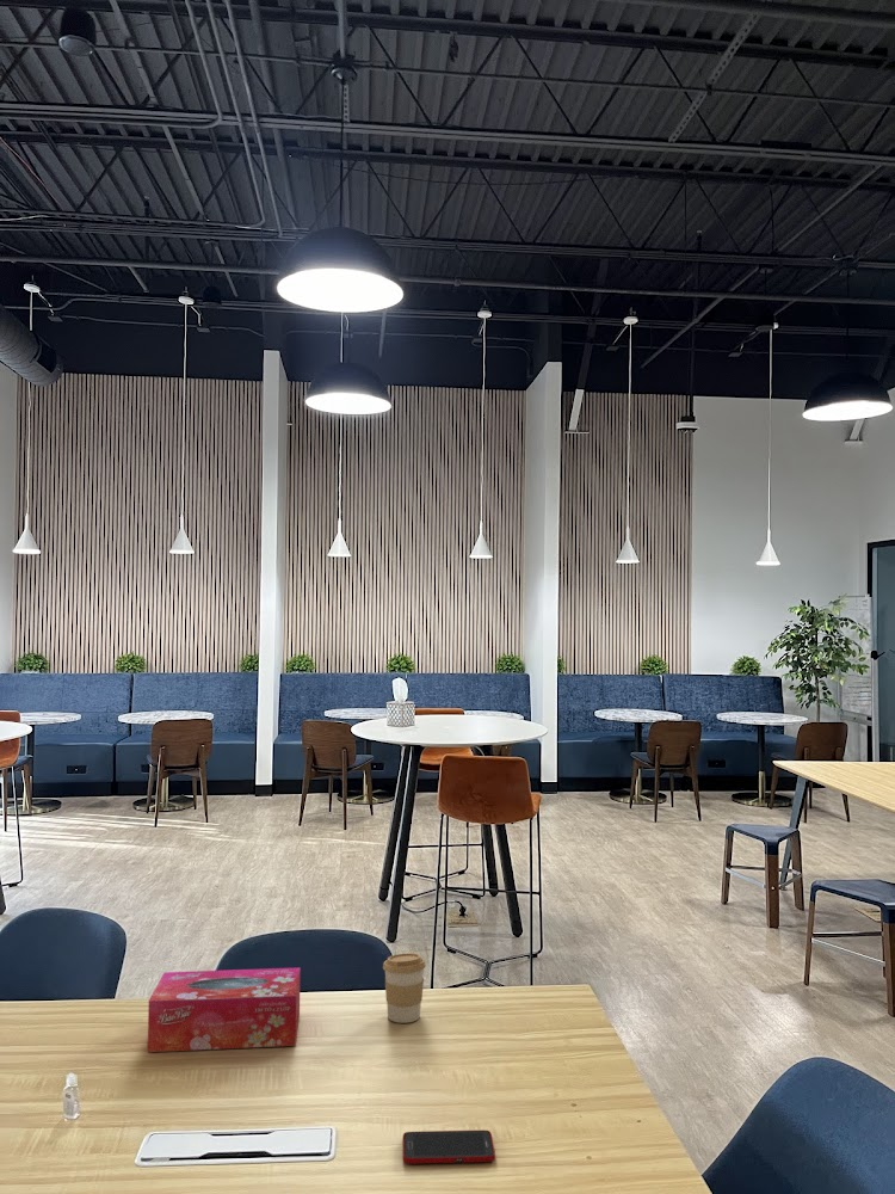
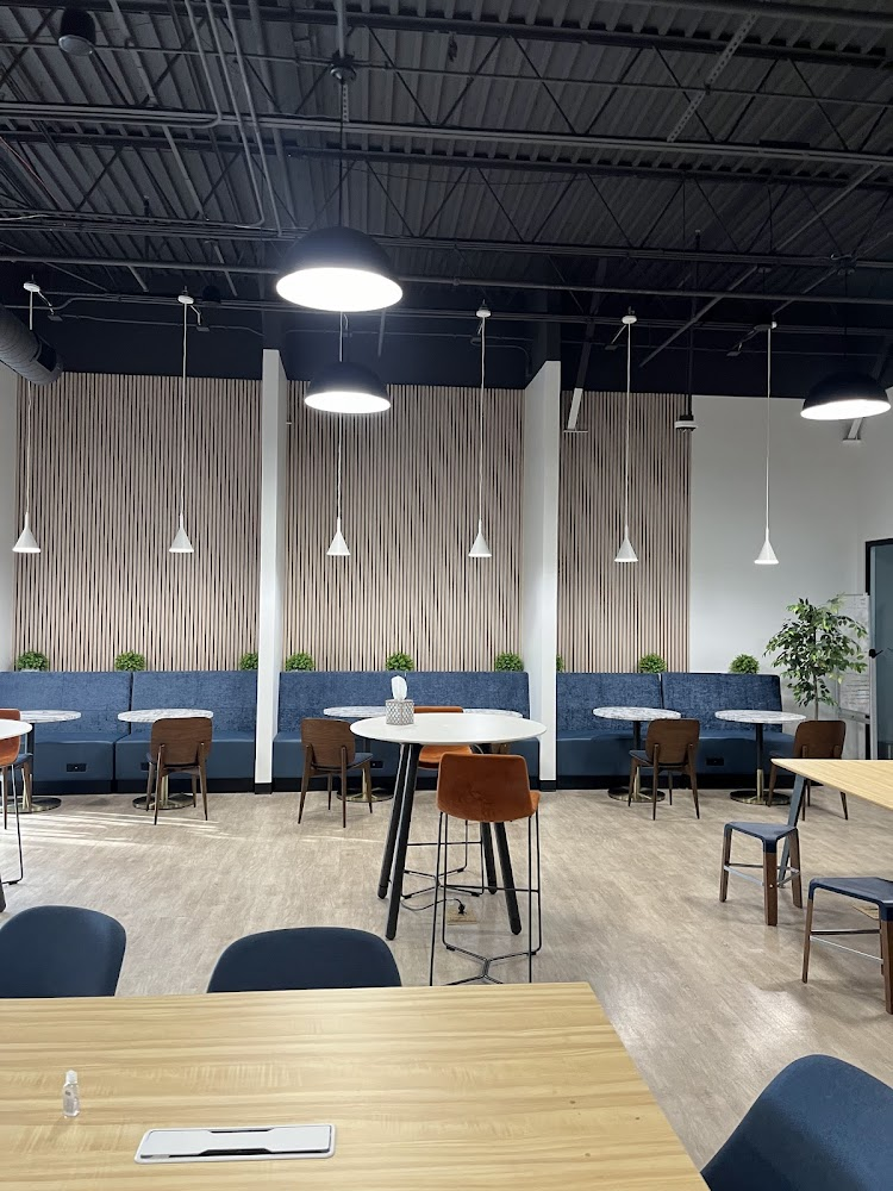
- cell phone [401,1130,496,1165]
- tissue box [147,967,302,1053]
- coffee cup [382,952,427,1024]
